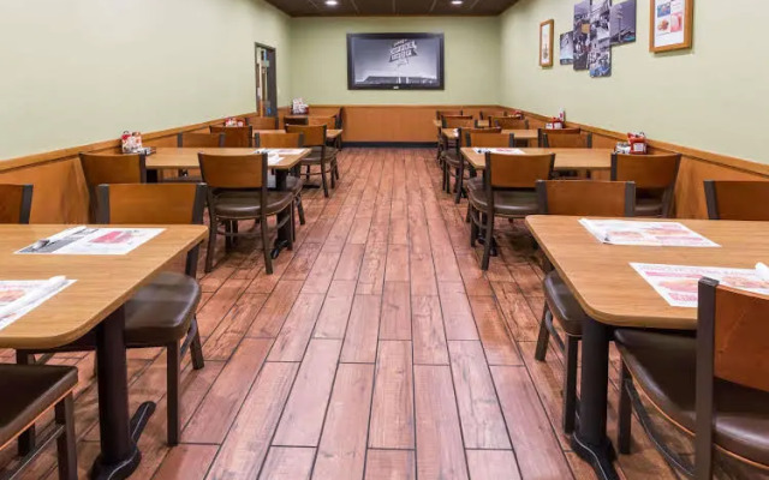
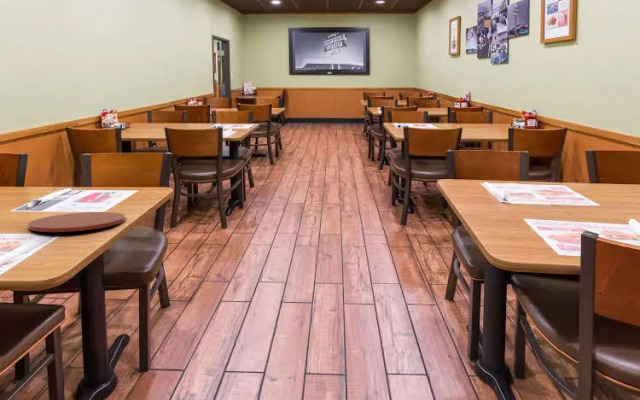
+ plate [27,211,126,233]
